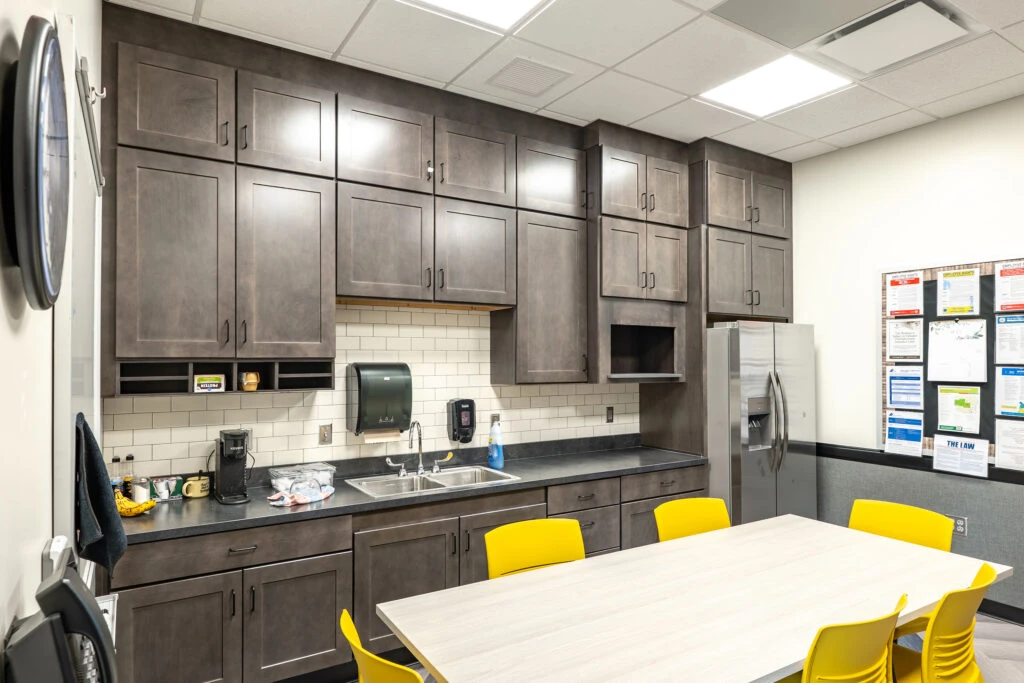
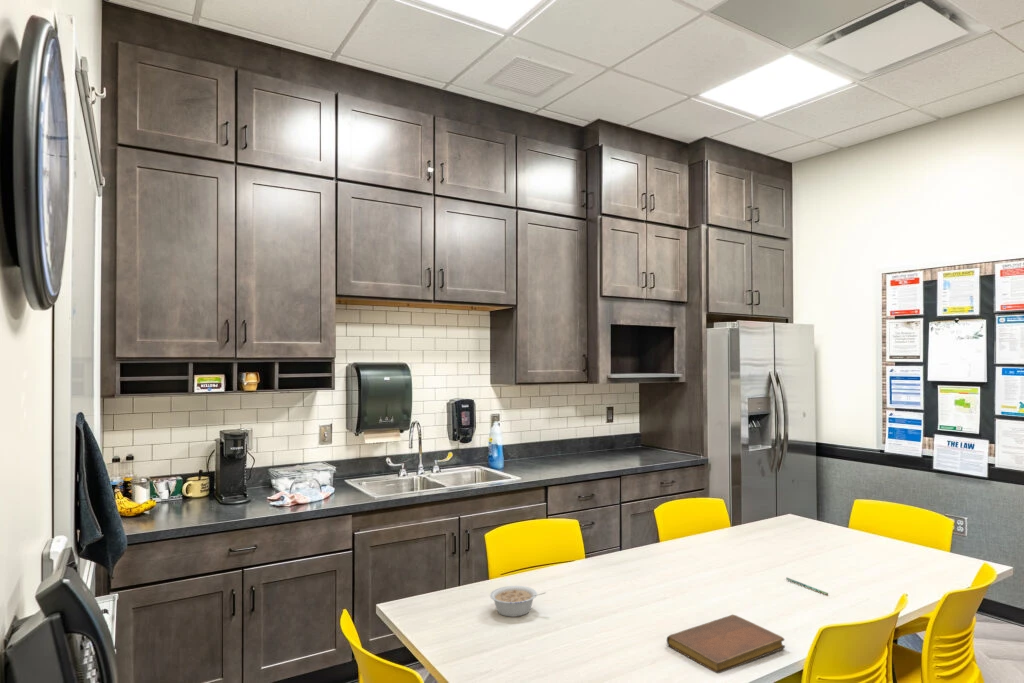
+ notebook [666,614,786,674]
+ legume [489,585,547,618]
+ pen [785,577,829,596]
